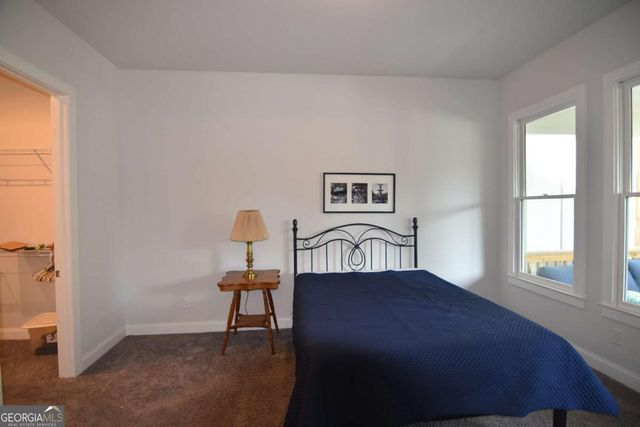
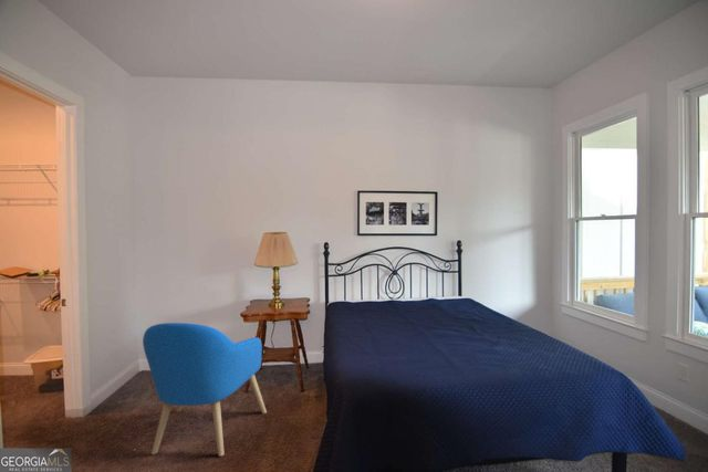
+ armchair [142,322,268,458]
